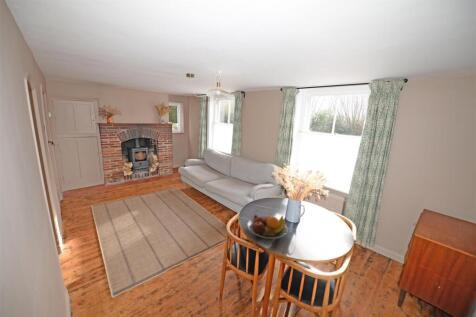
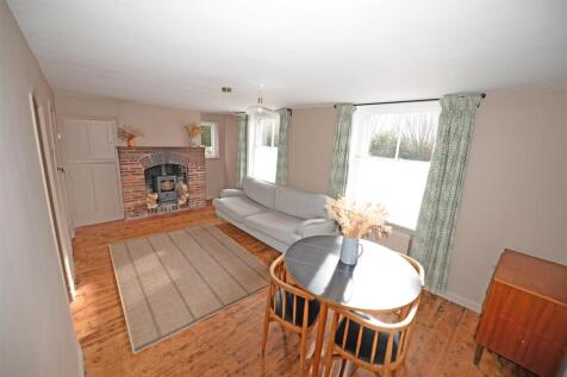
- fruit bowl [246,214,288,240]
